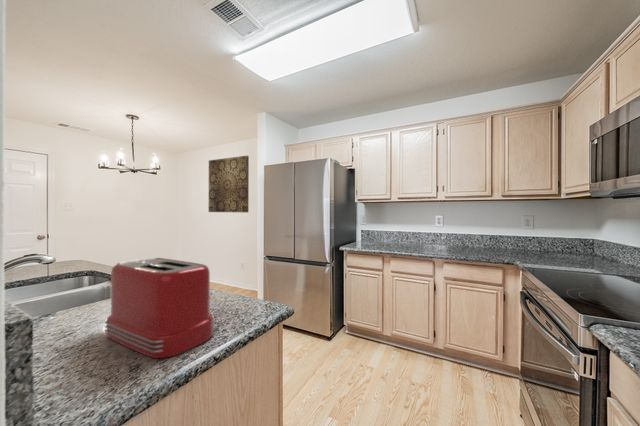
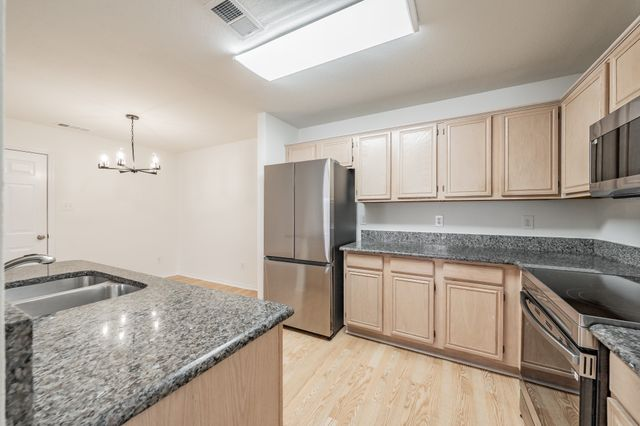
- wall art [208,155,250,213]
- toaster [104,256,215,359]
